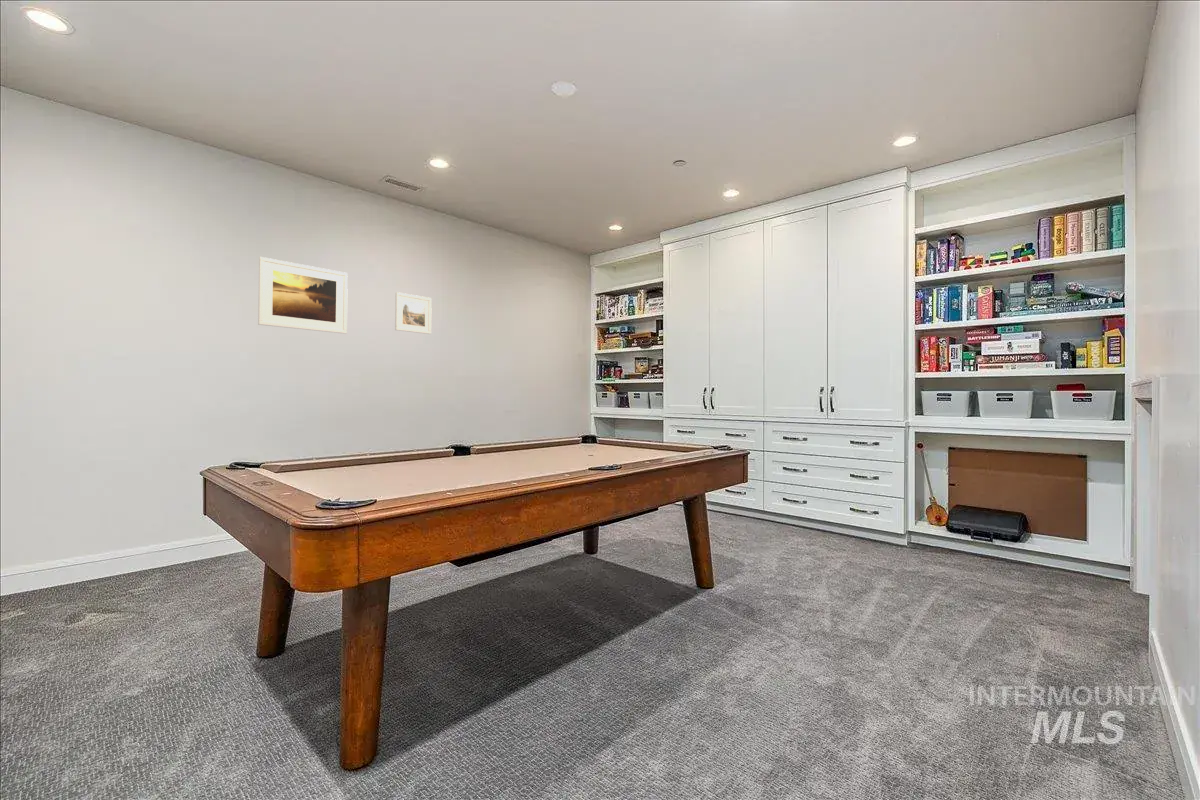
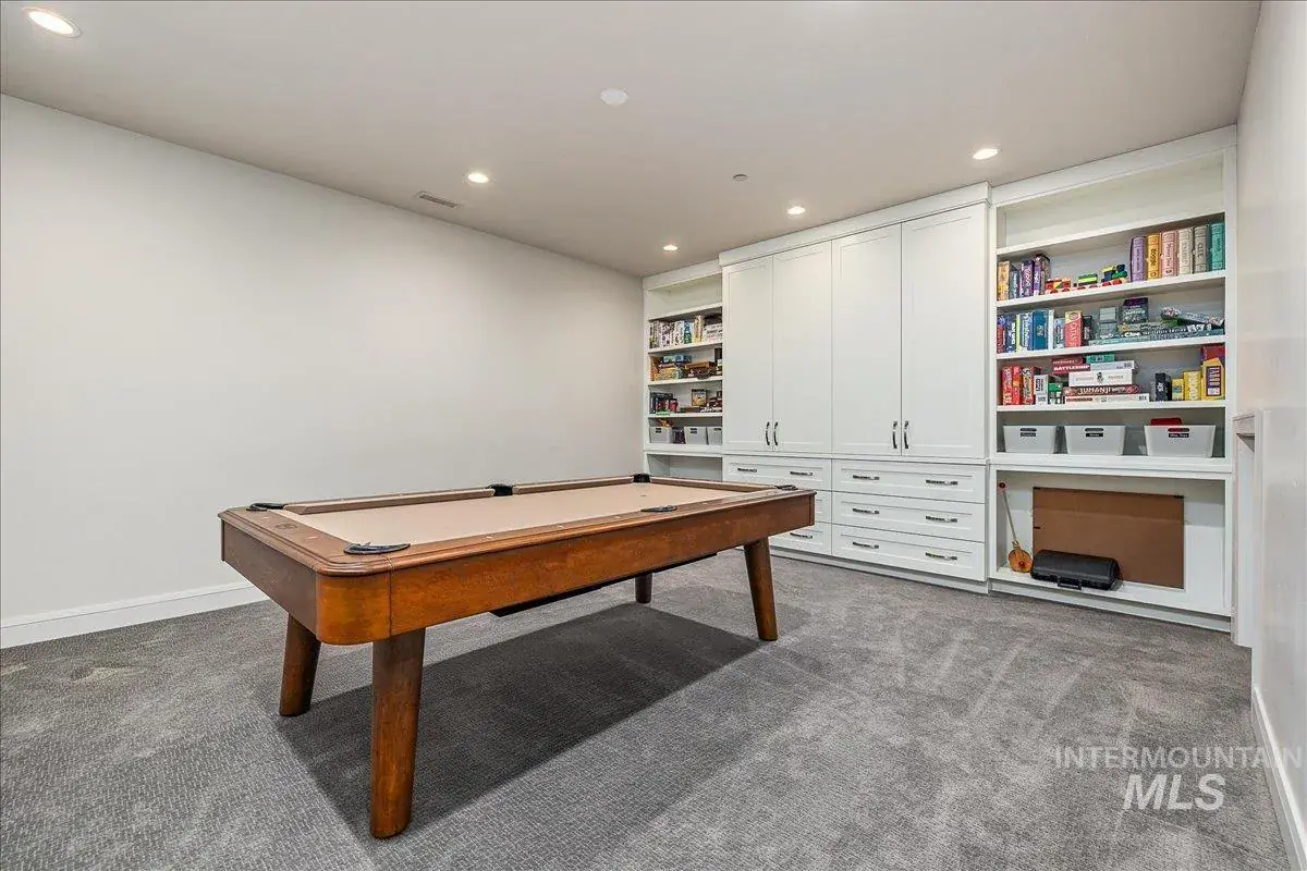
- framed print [257,256,349,335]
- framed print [394,291,433,335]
